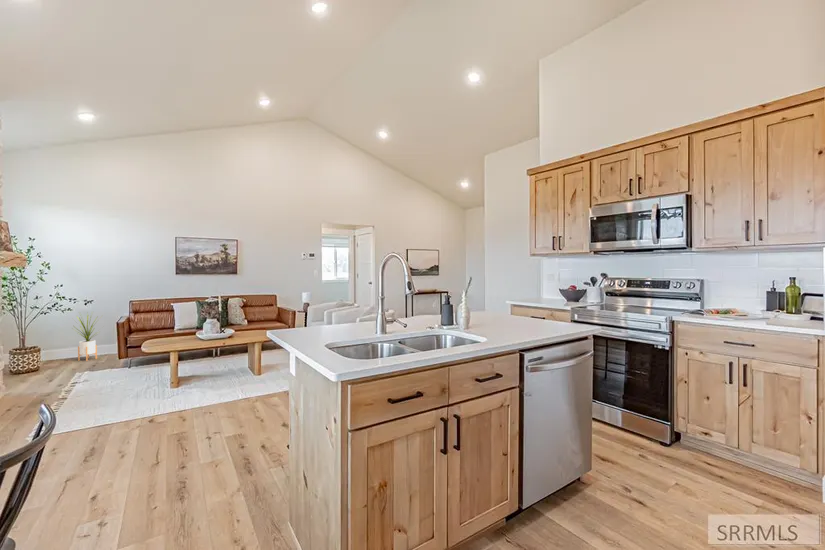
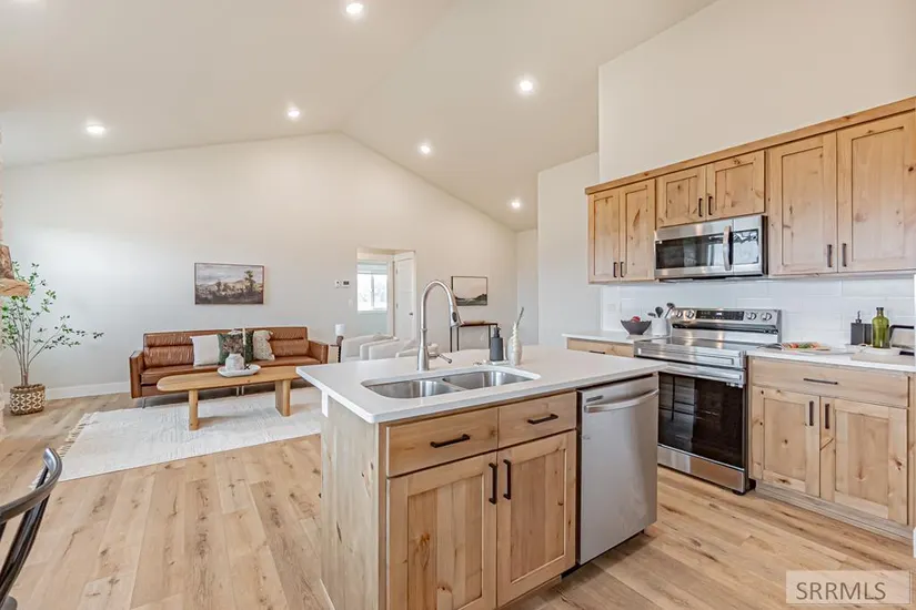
- house plant [71,311,105,362]
